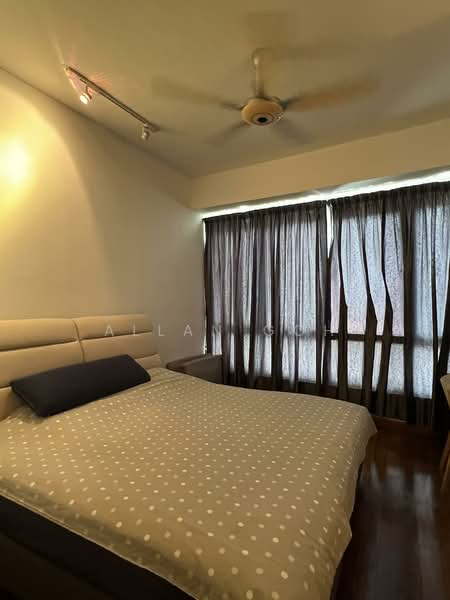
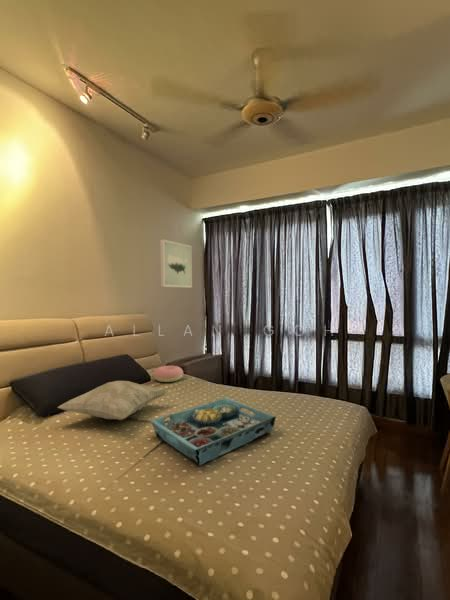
+ cushion [152,365,184,383]
+ serving tray [149,397,277,466]
+ wall art [159,239,193,289]
+ decorative pillow [56,380,168,421]
